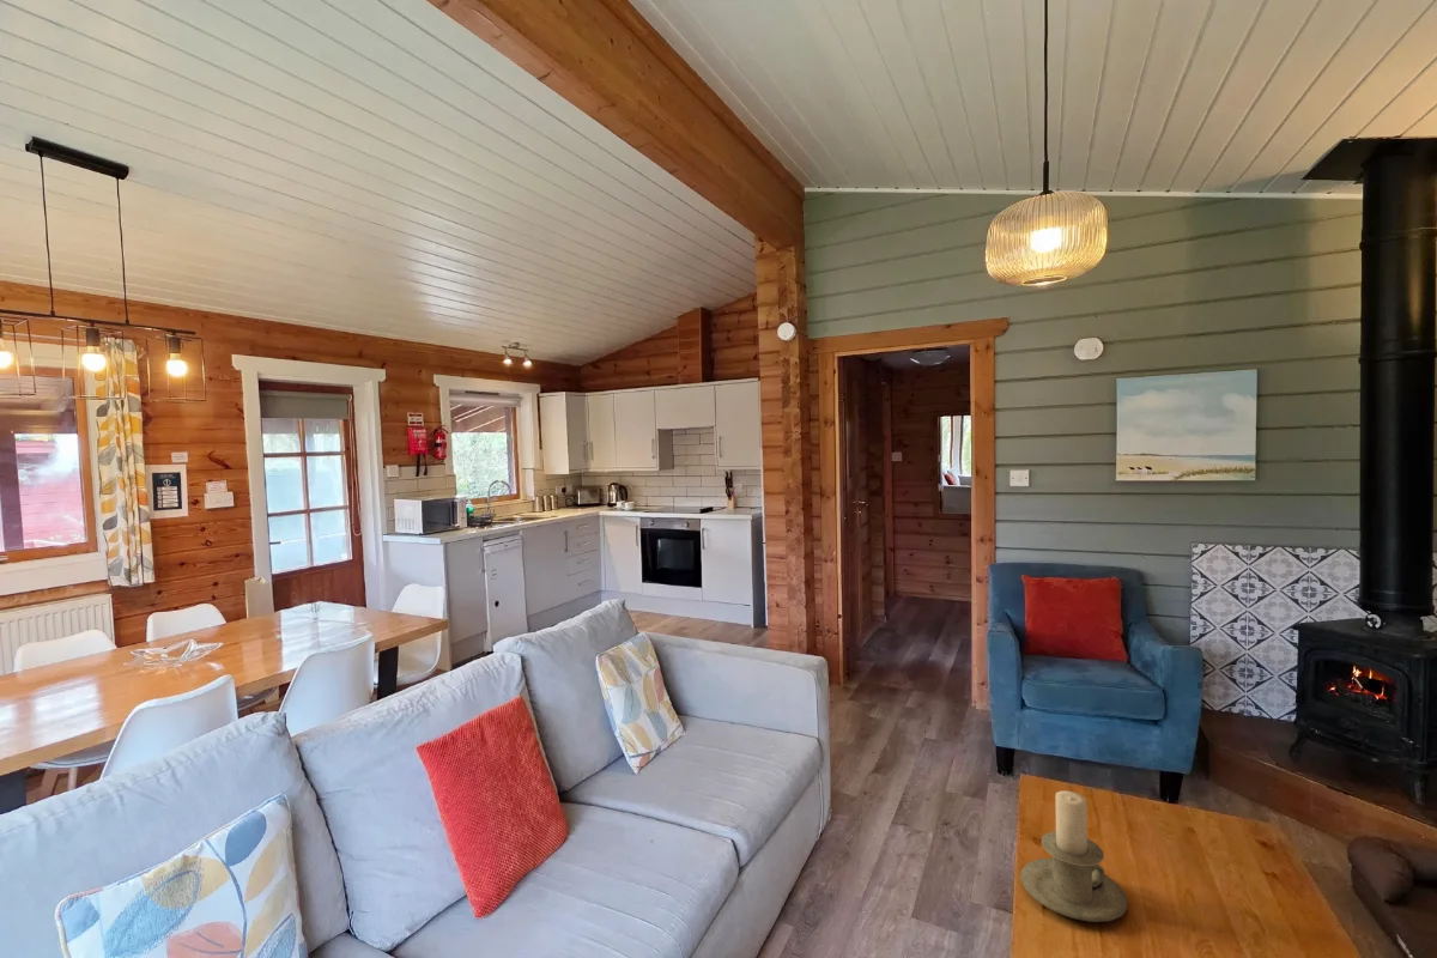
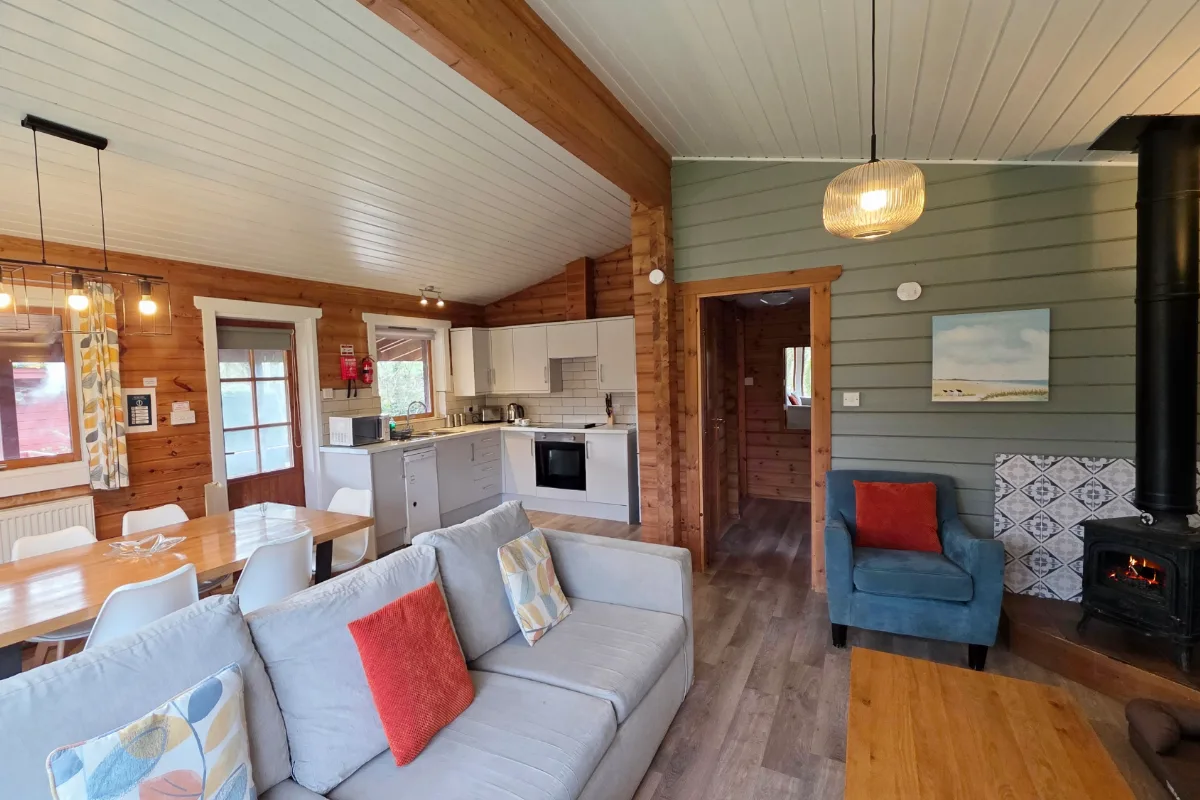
- candle holder [1019,790,1129,923]
